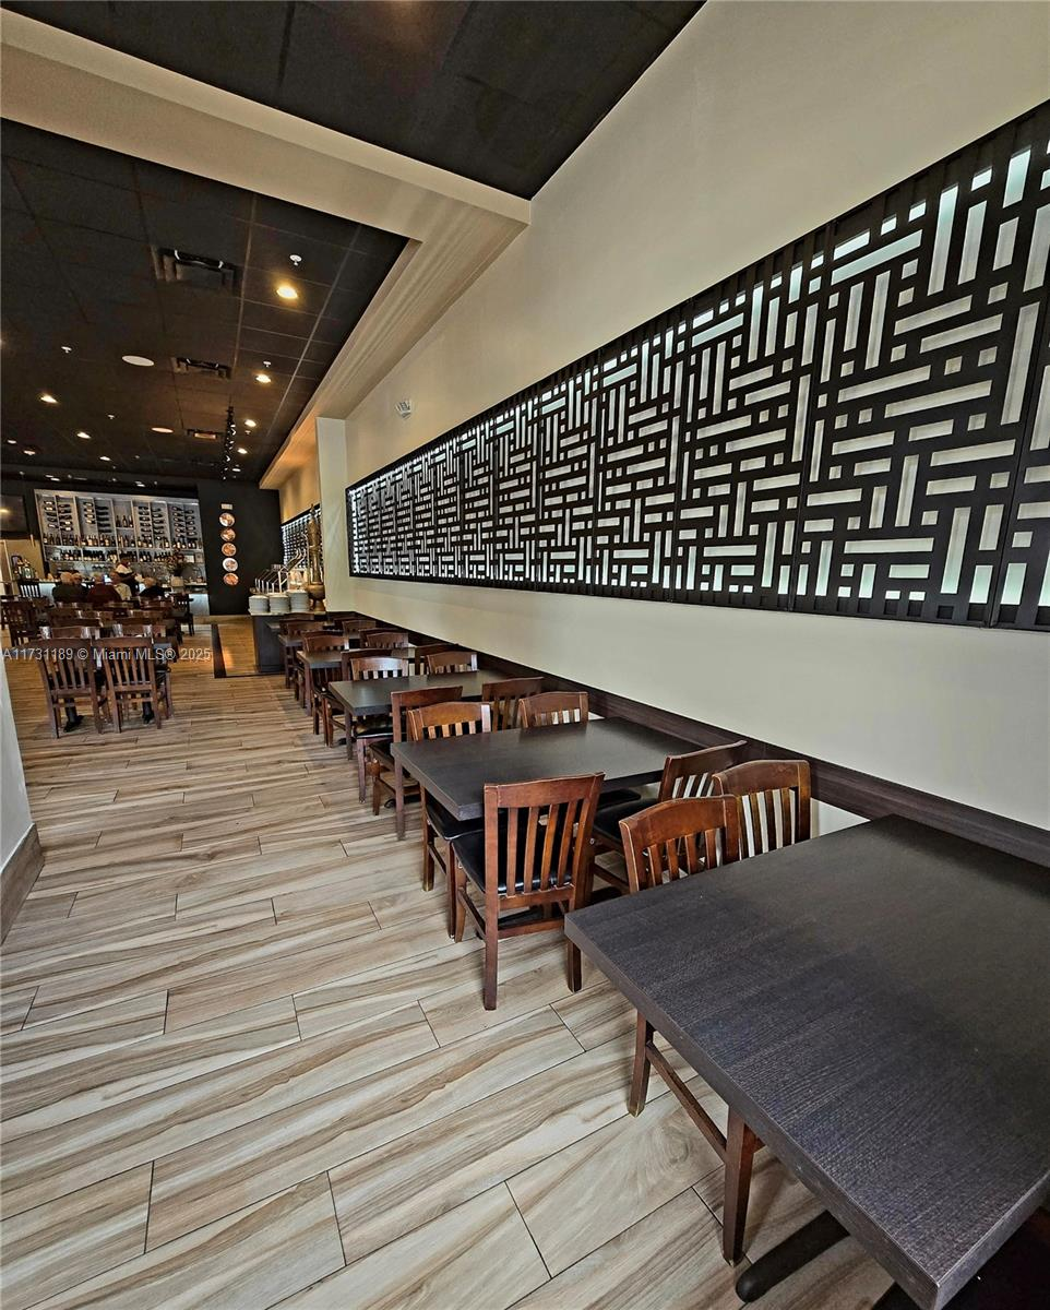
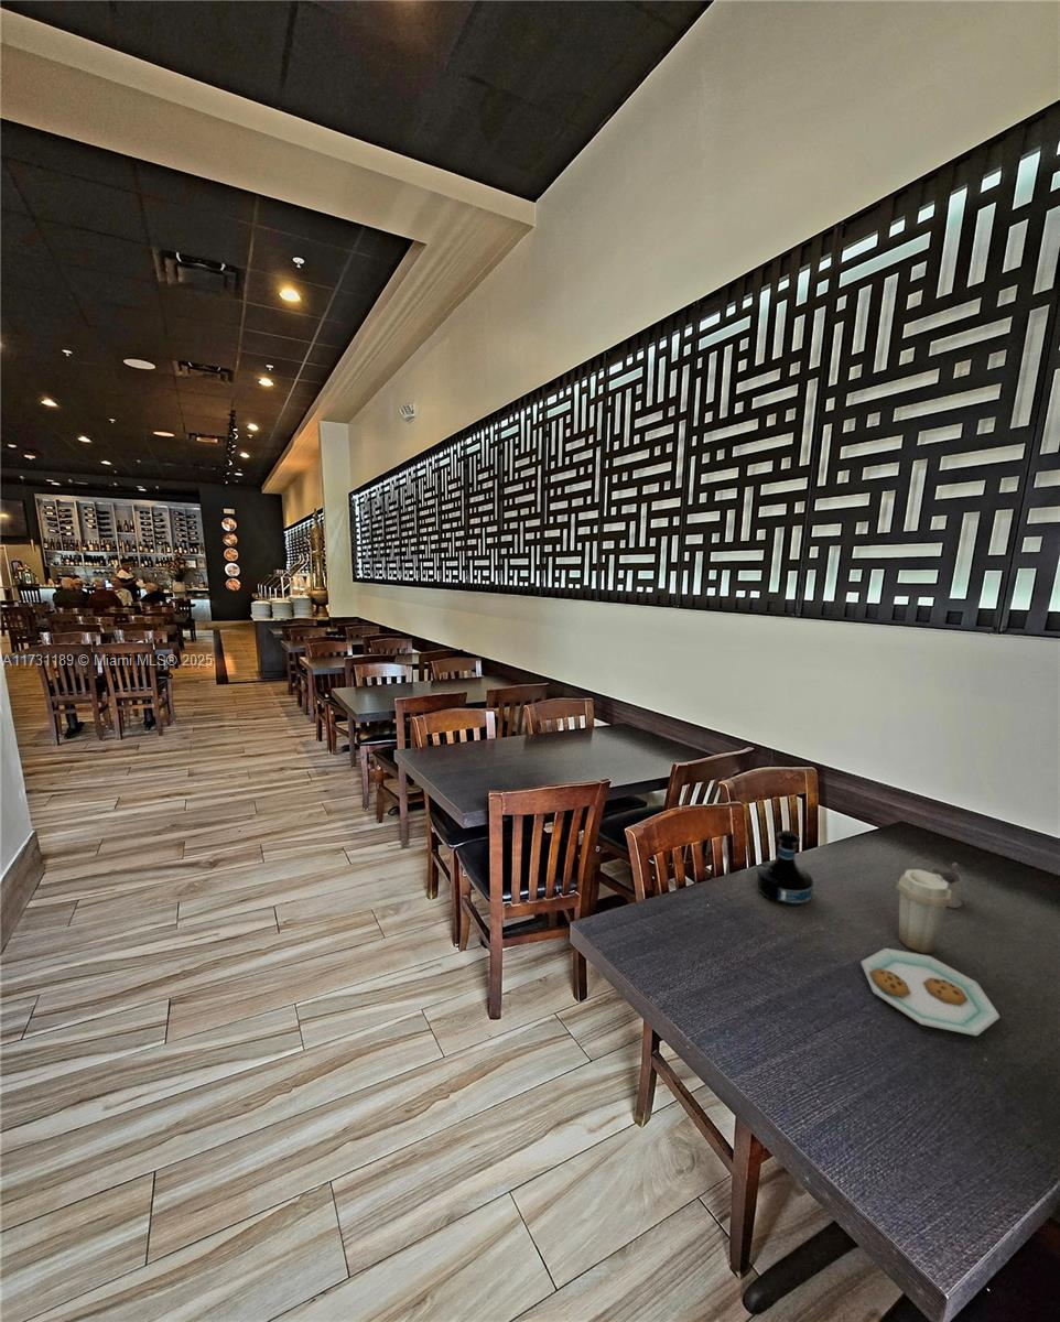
+ tea glass holder [930,862,964,909]
+ tequila bottle [755,828,814,908]
+ plate [859,868,1000,1037]
